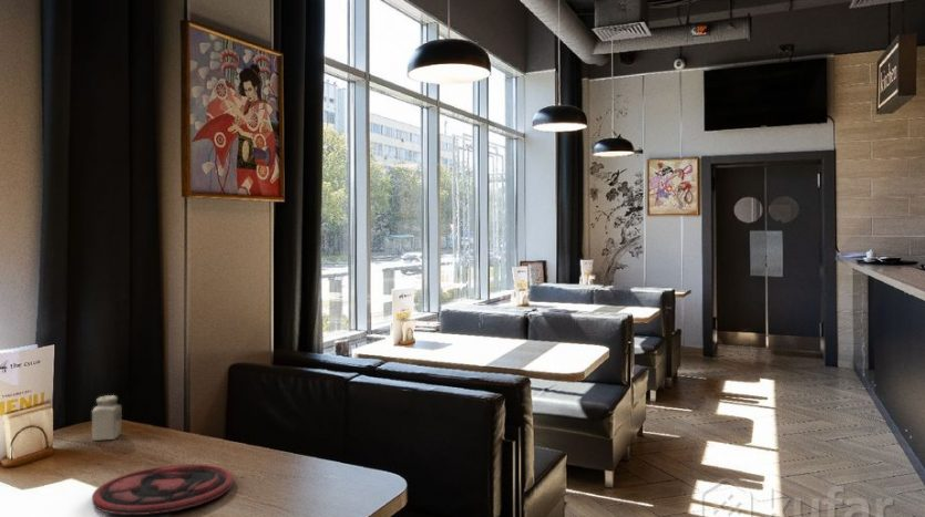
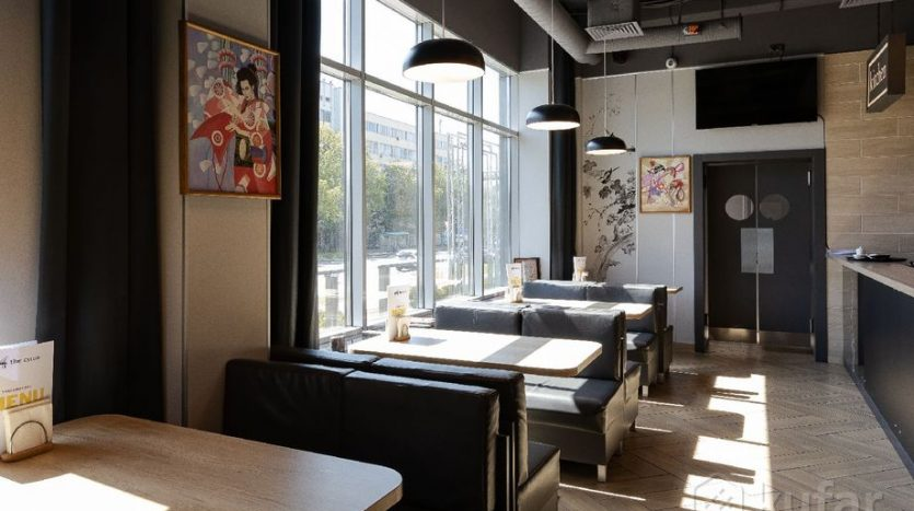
- salt shaker [91,394,123,442]
- plate [91,463,234,516]
